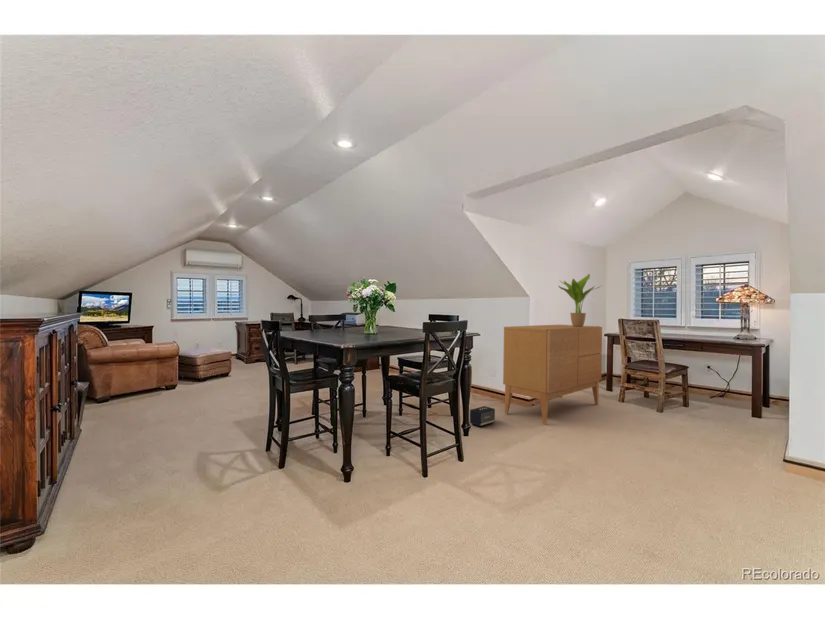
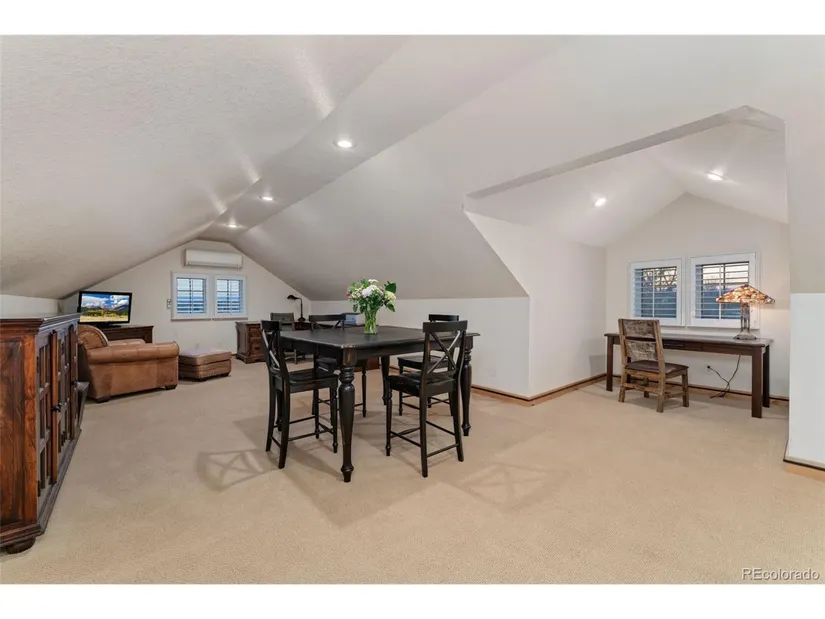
- sideboard [502,324,603,425]
- potted plant [558,273,602,327]
- speaker [469,405,496,428]
